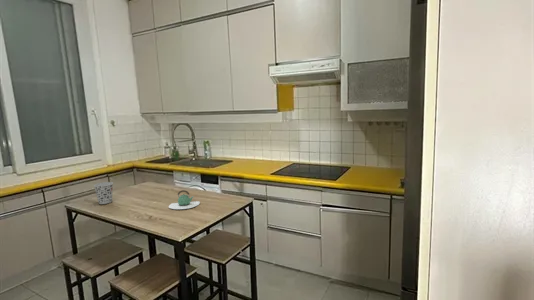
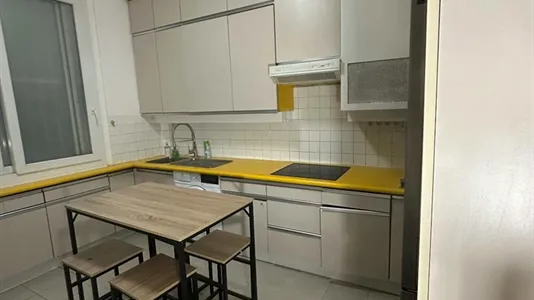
- cup [93,181,114,205]
- teapot [168,189,201,210]
